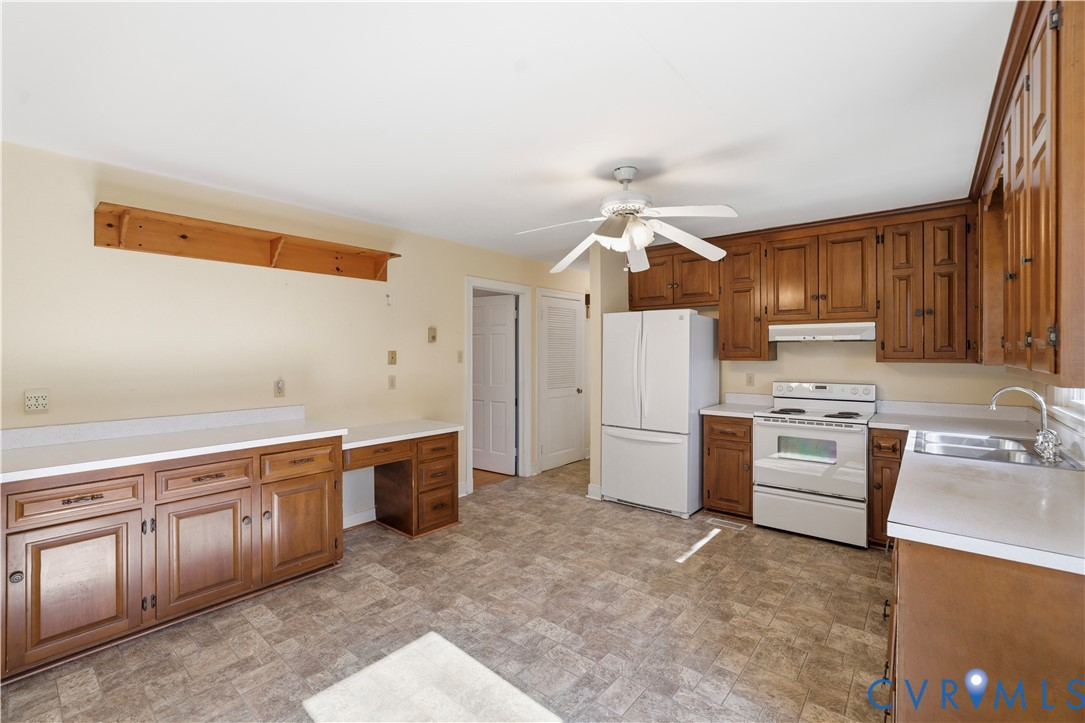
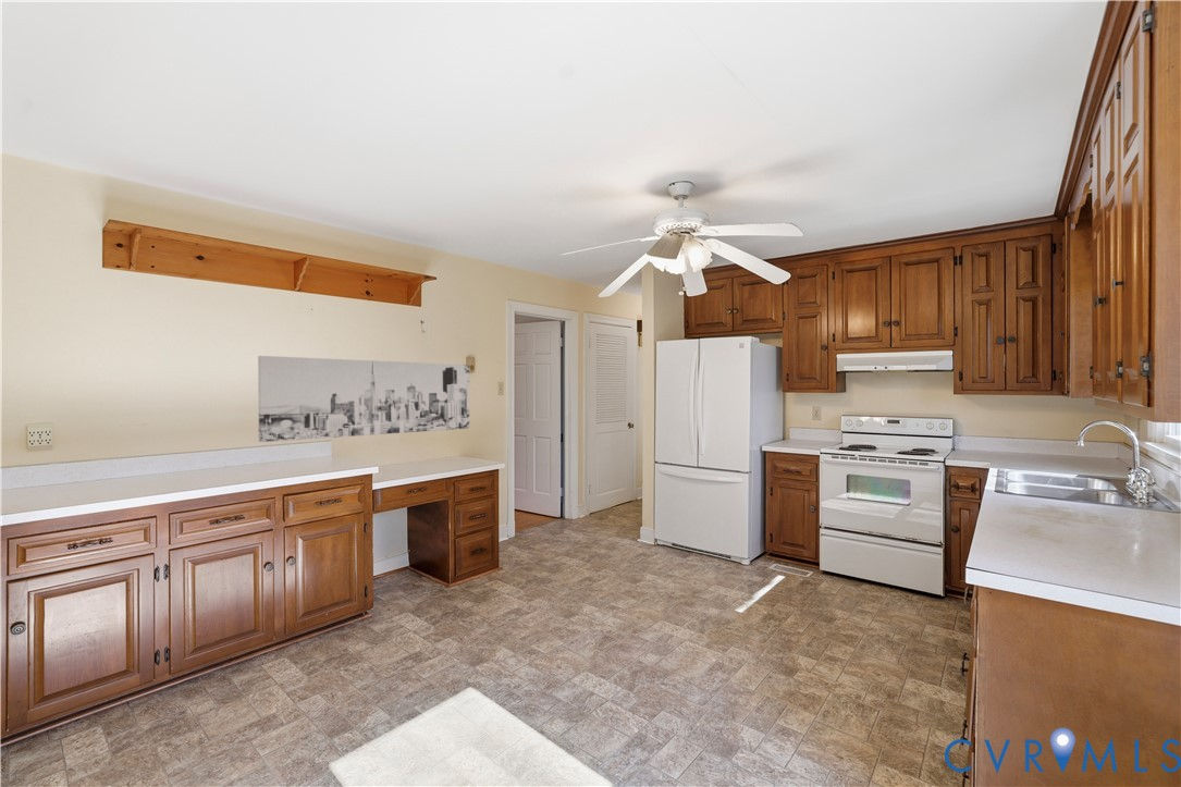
+ wall art [257,355,470,443]
